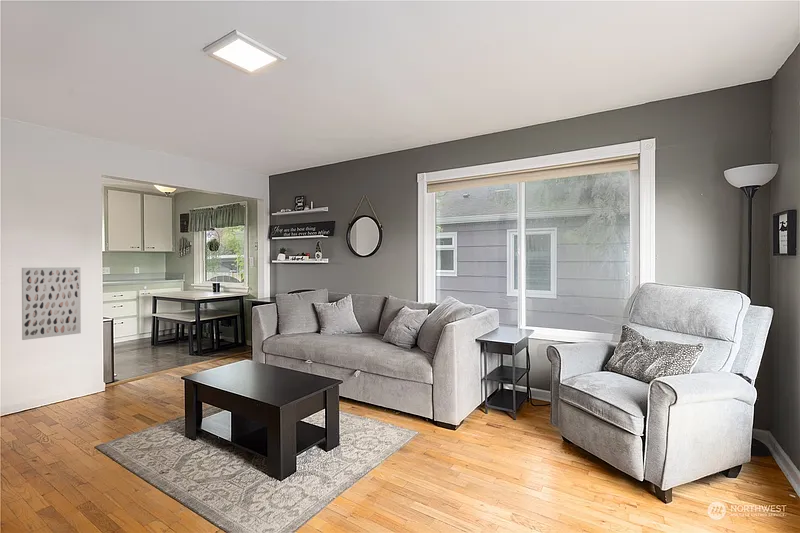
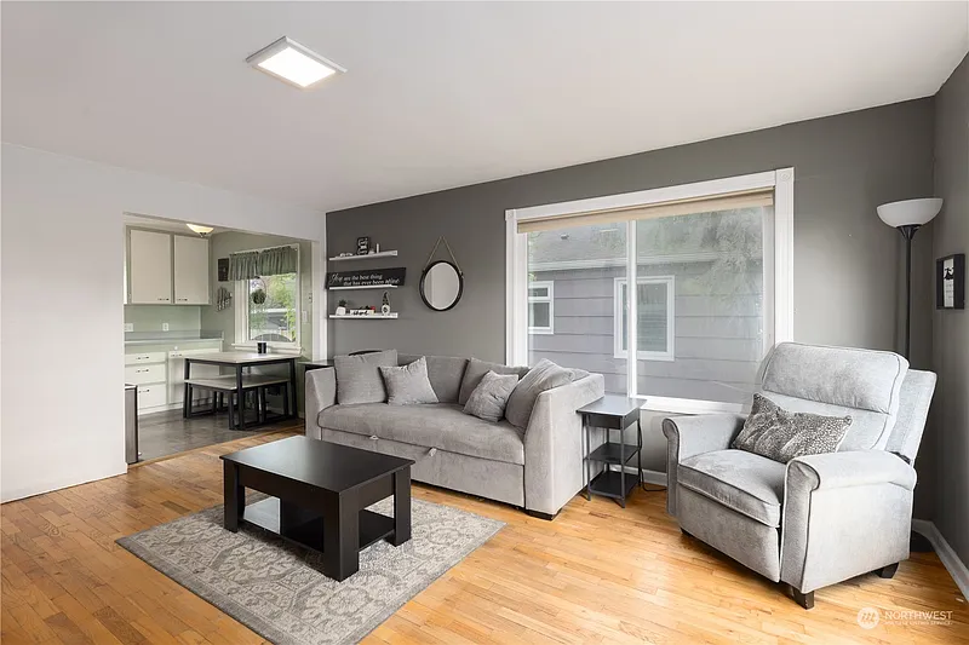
- wall art [21,266,82,341]
